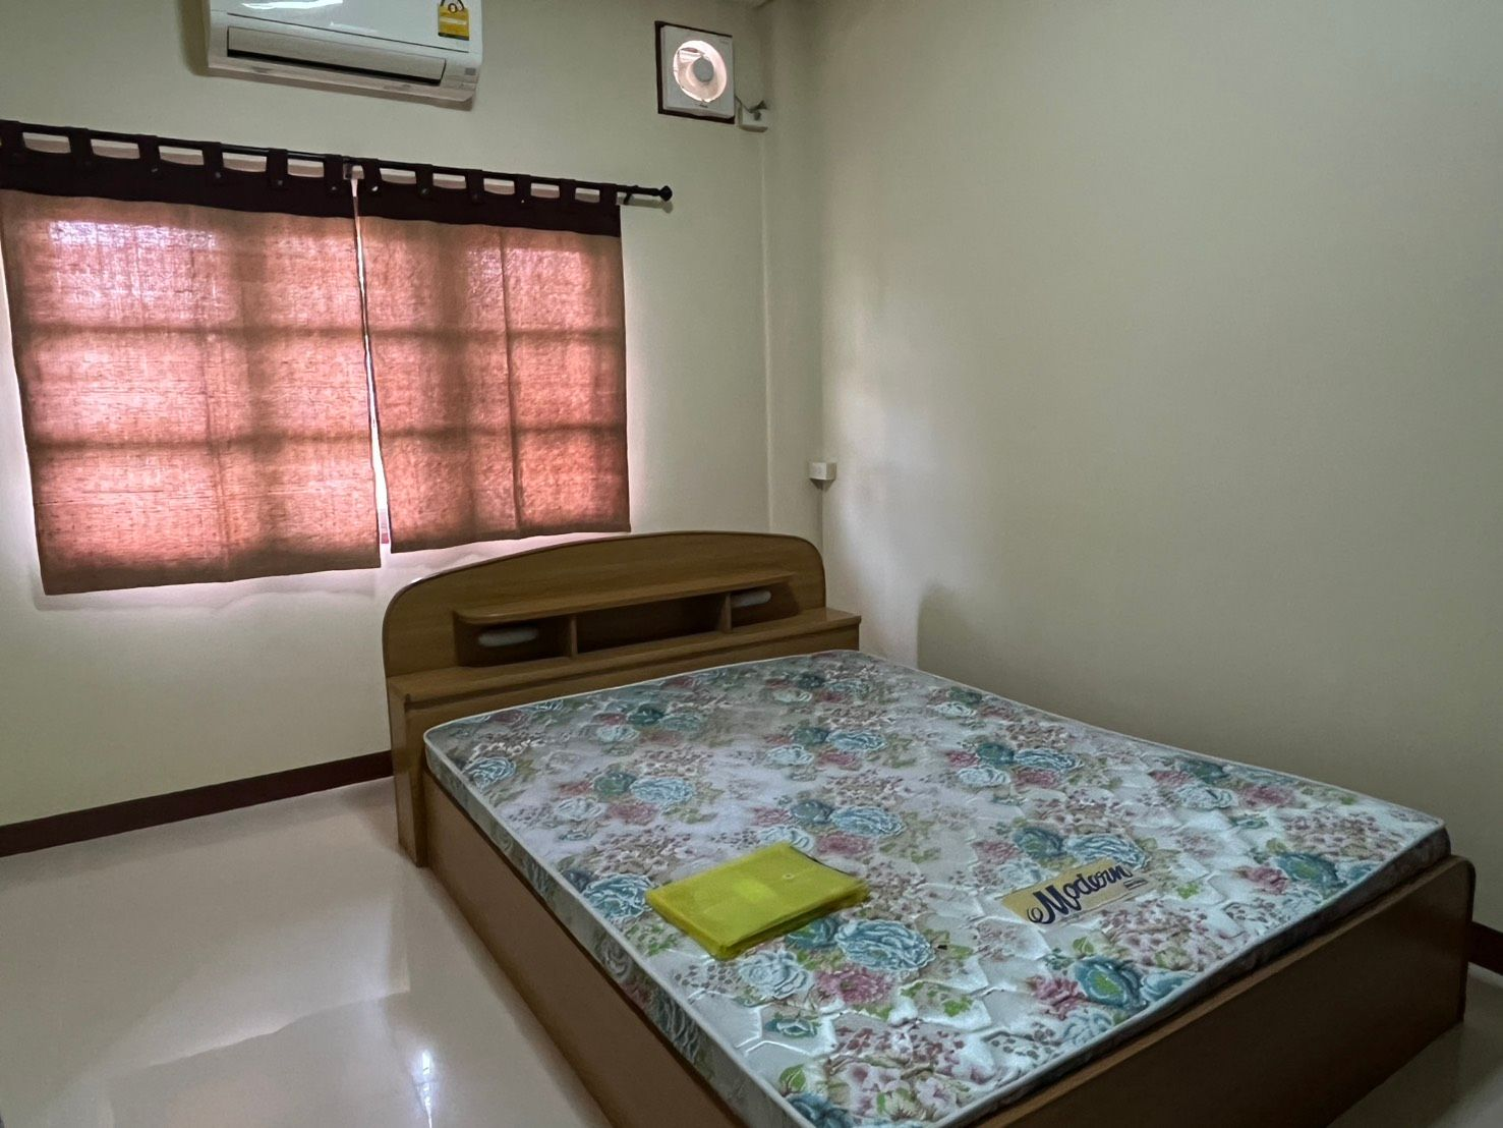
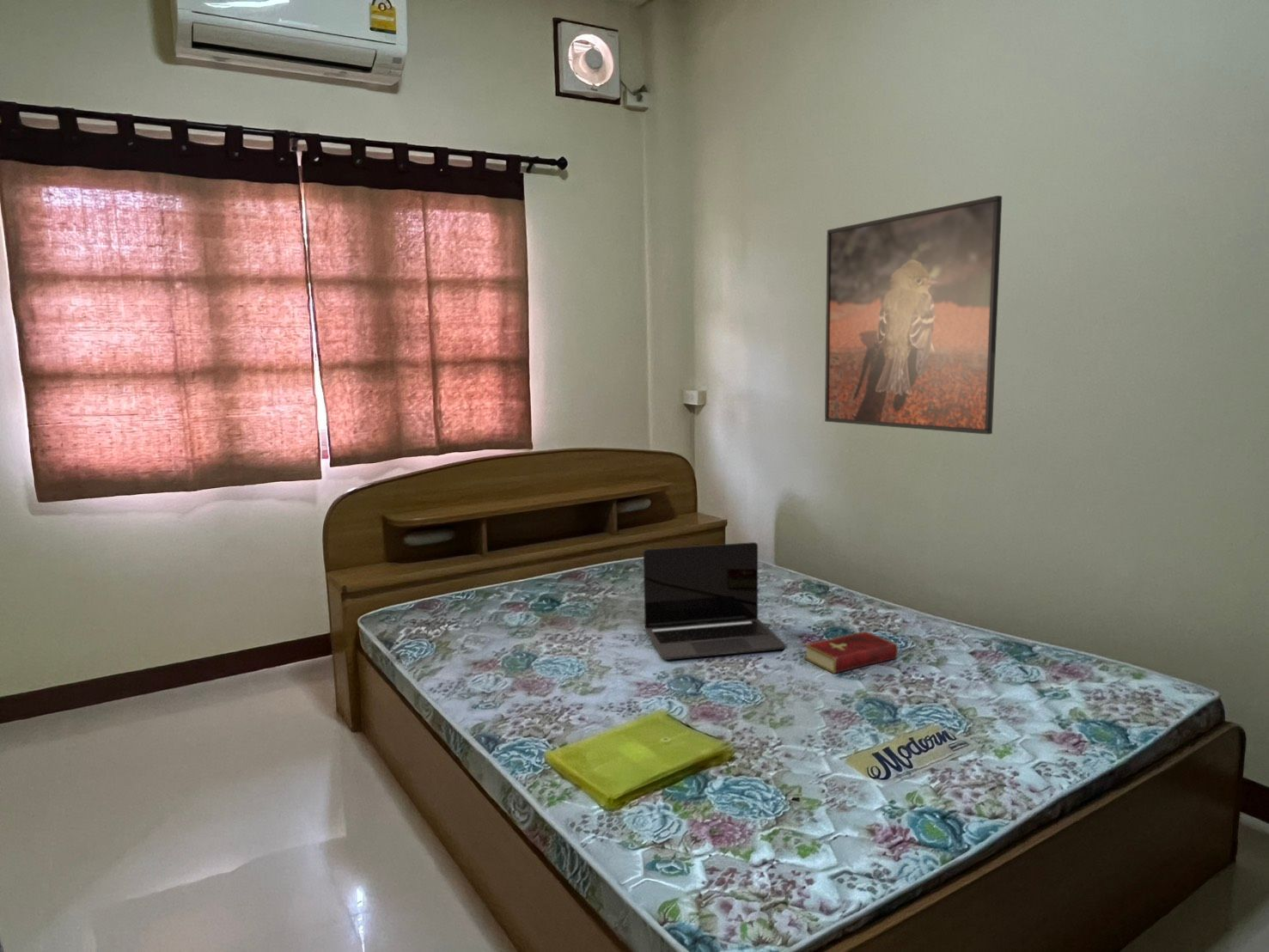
+ hardcover book [803,631,899,674]
+ laptop [643,541,788,661]
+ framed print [824,195,1003,435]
